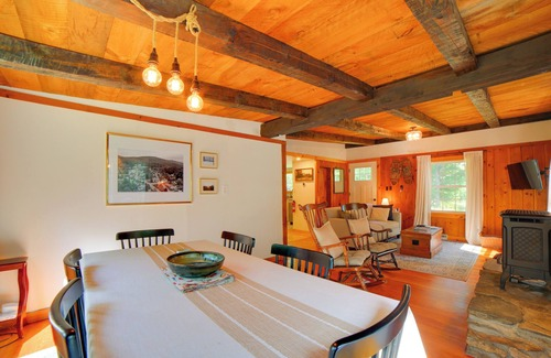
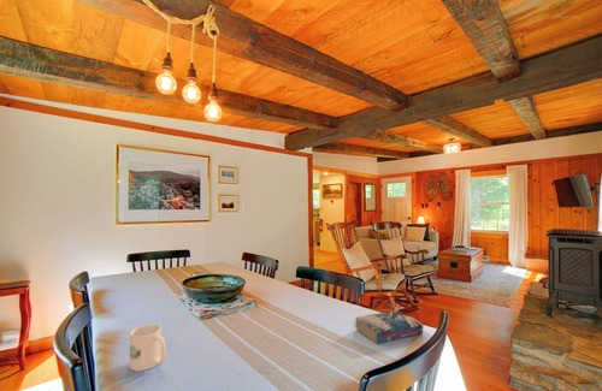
+ mug [129,322,167,373]
+ book [354,309,424,345]
